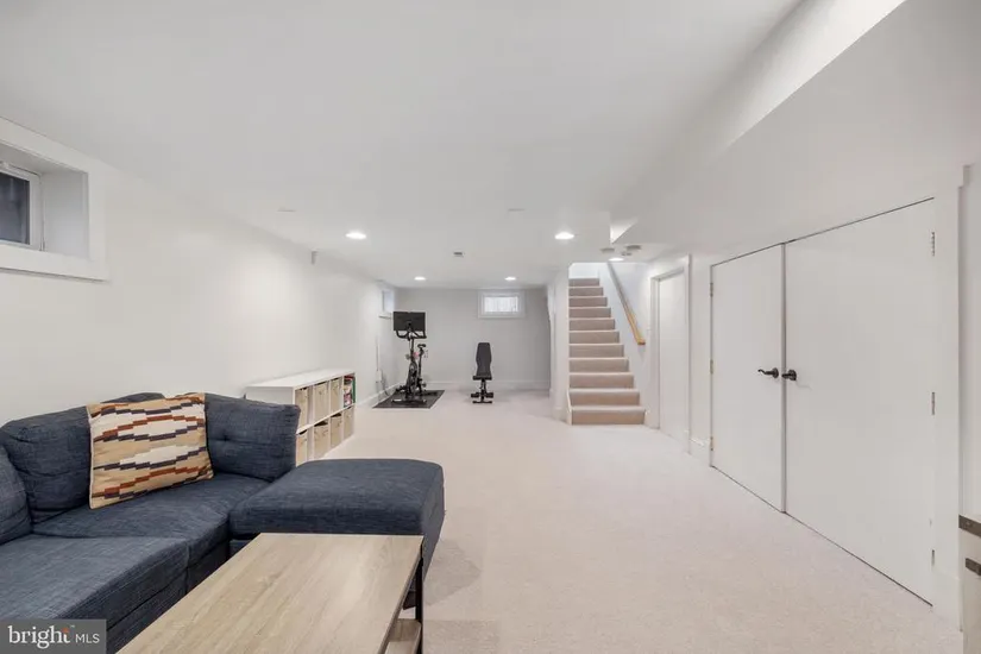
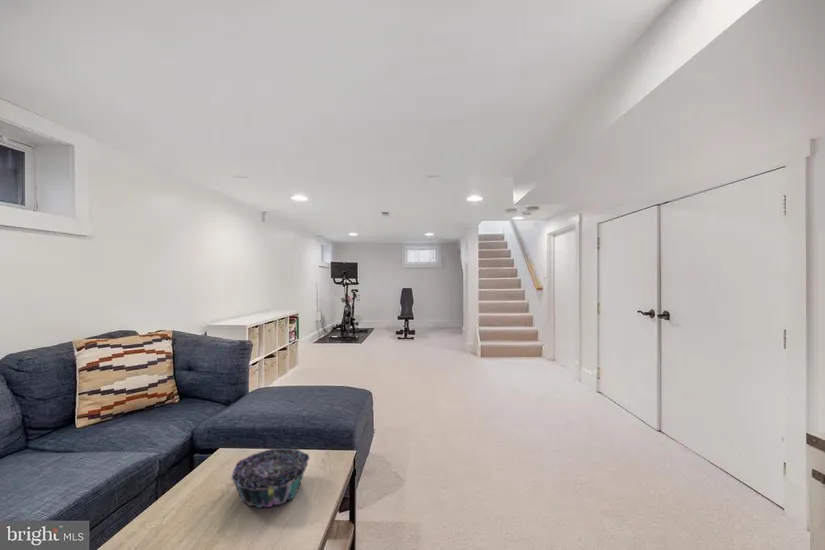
+ decorative bowl [230,447,311,509]
